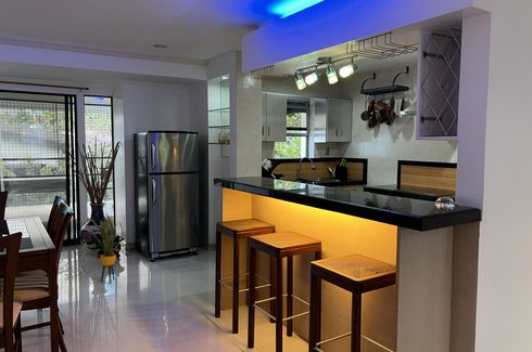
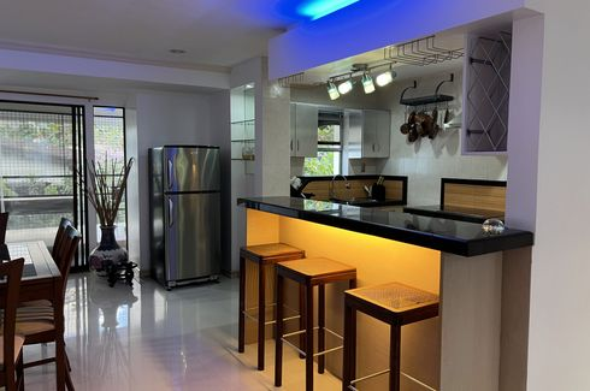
- house plant [77,212,129,285]
